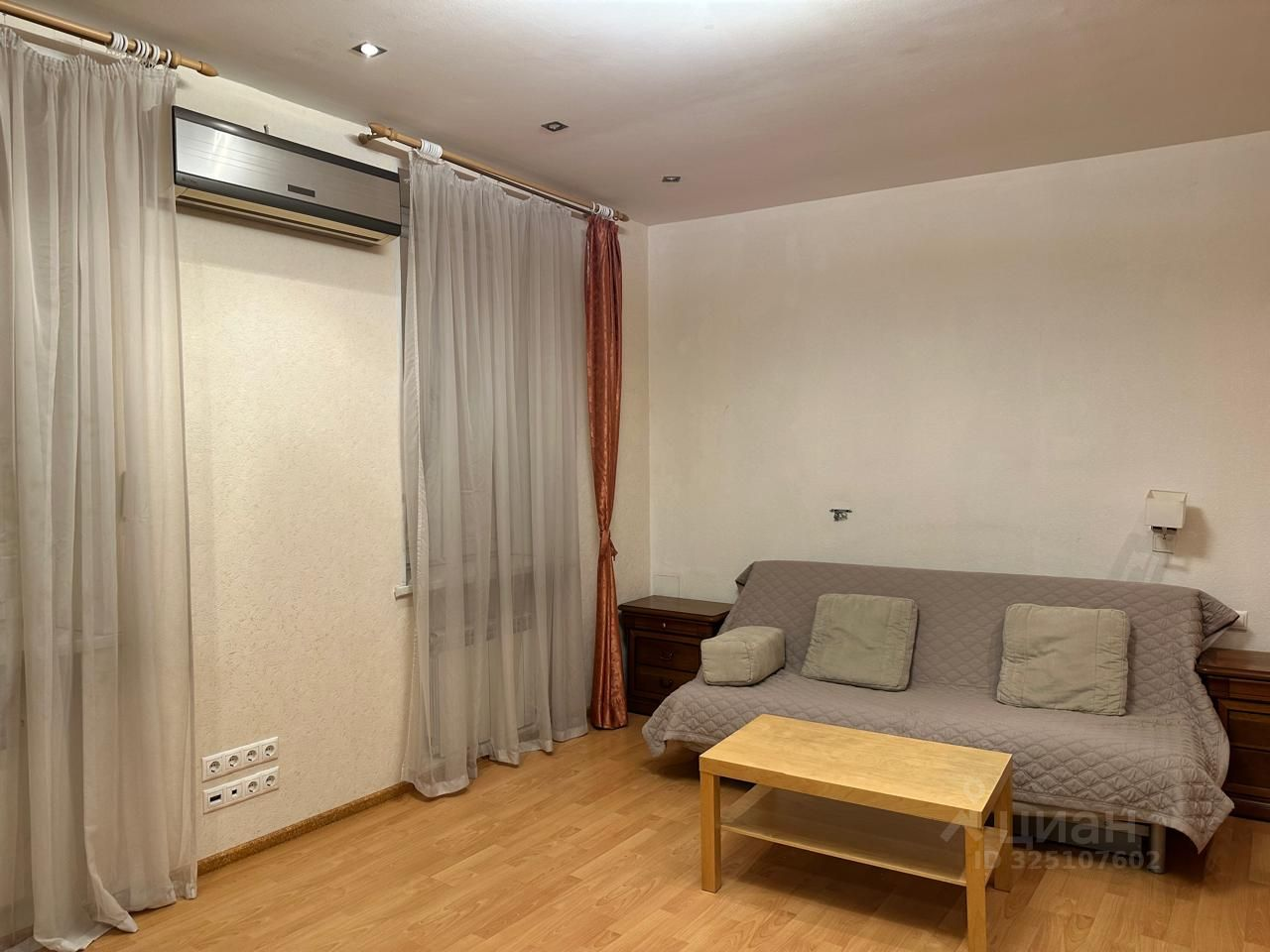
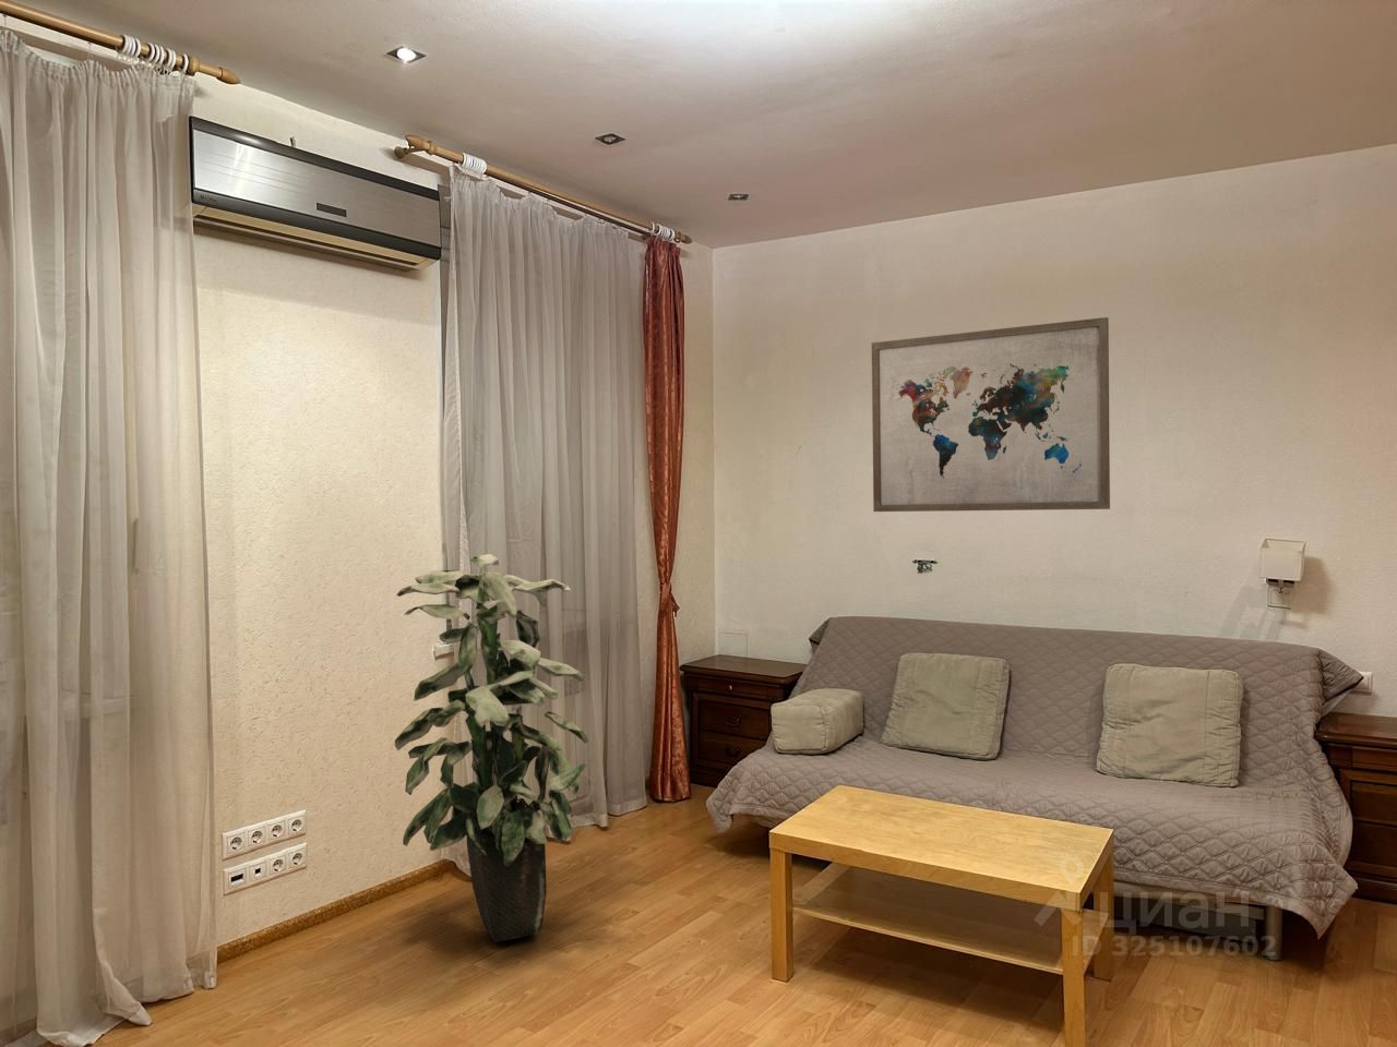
+ wall art [871,317,1111,513]
+ indoor plant [394,553,590,944]
